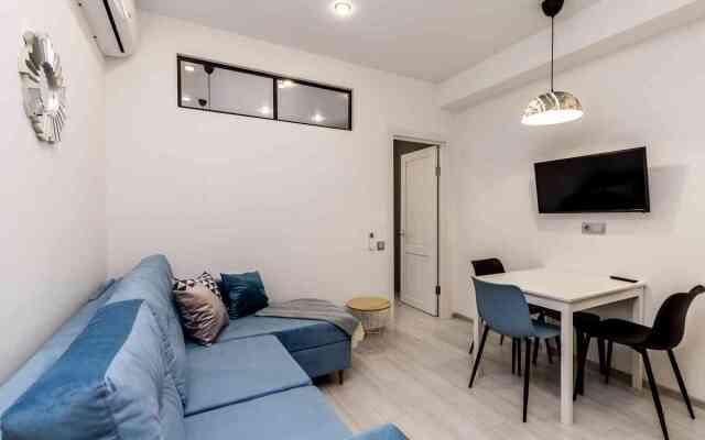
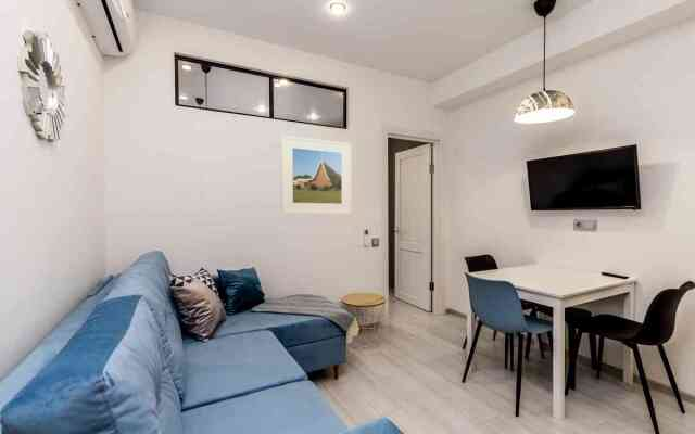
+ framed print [280,135,352,215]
